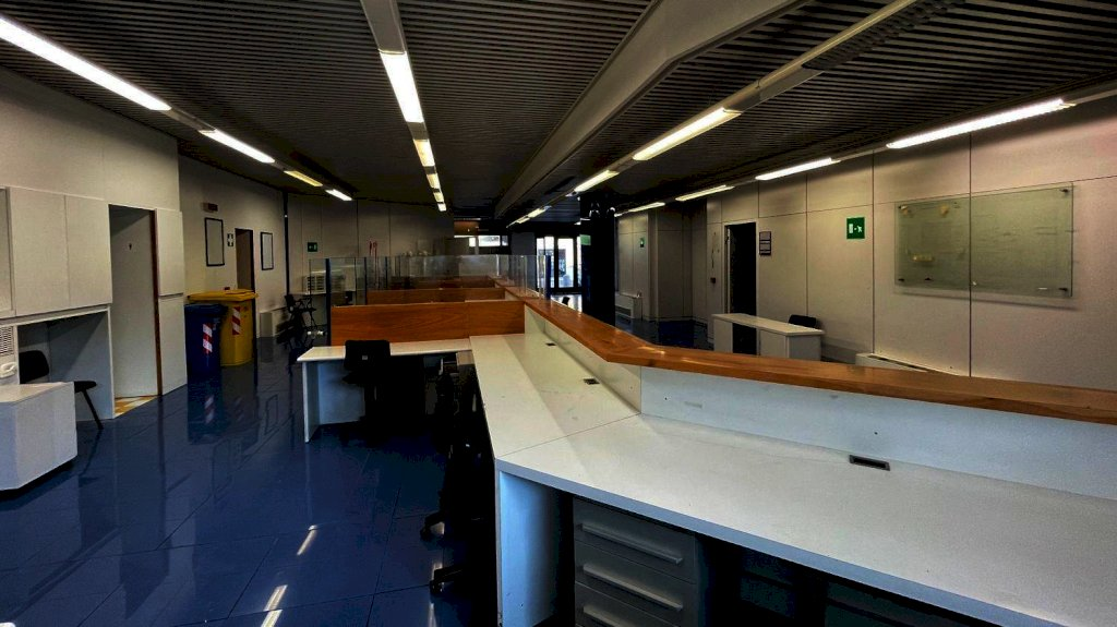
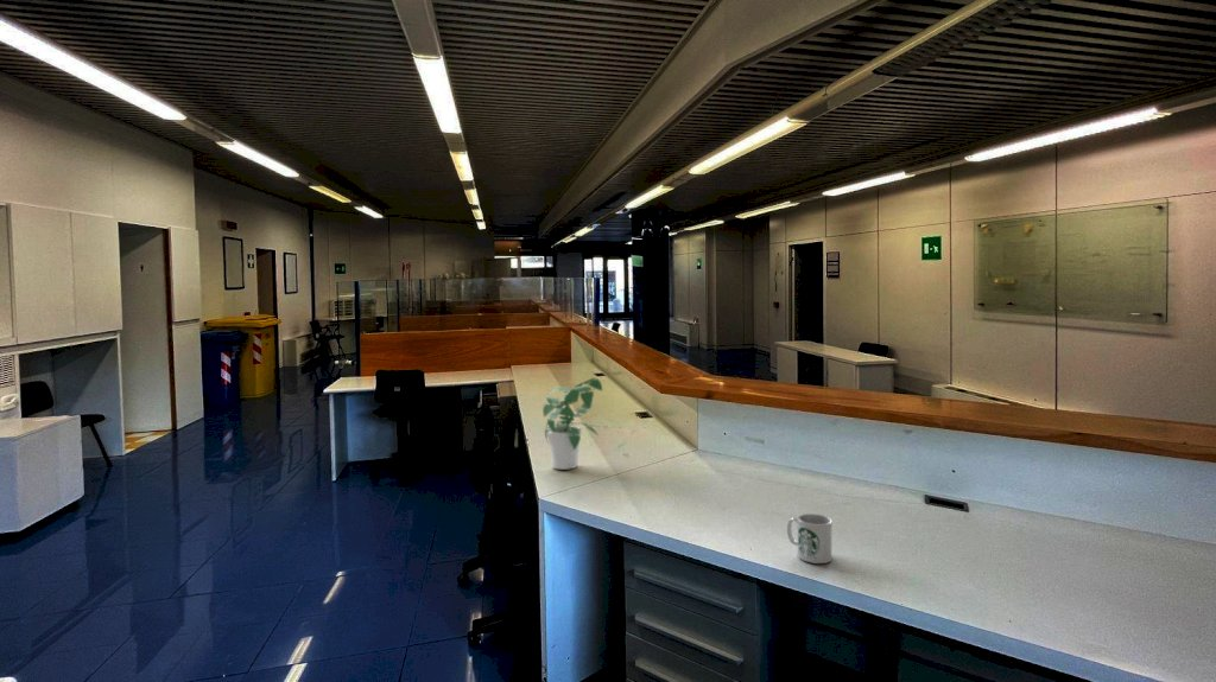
+ mug [786,512,832,565]
+ potted plant [542,377,603,471]
